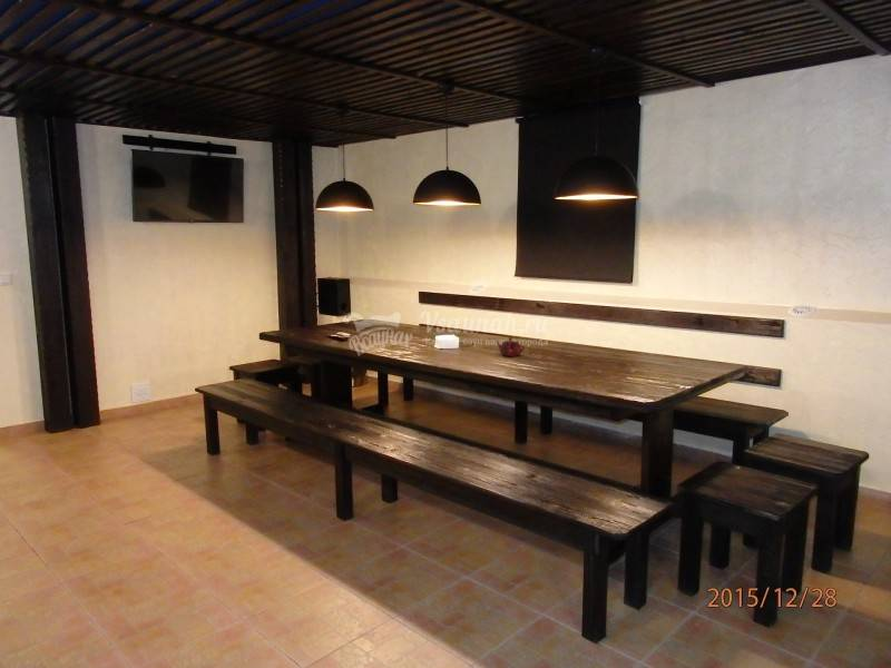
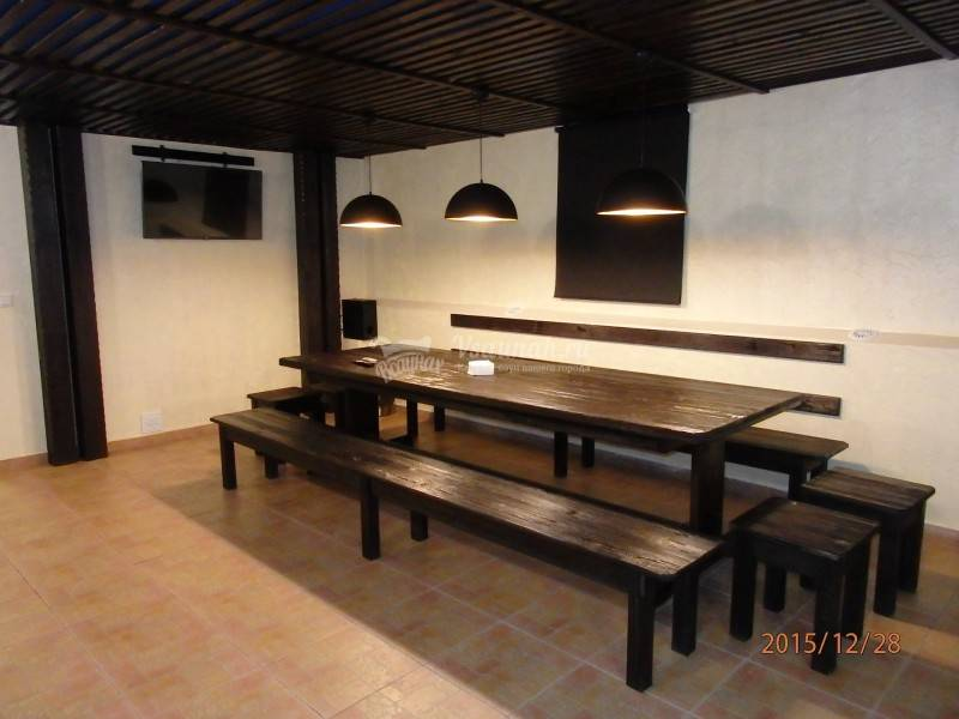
- teapot [496,336,526,357]
